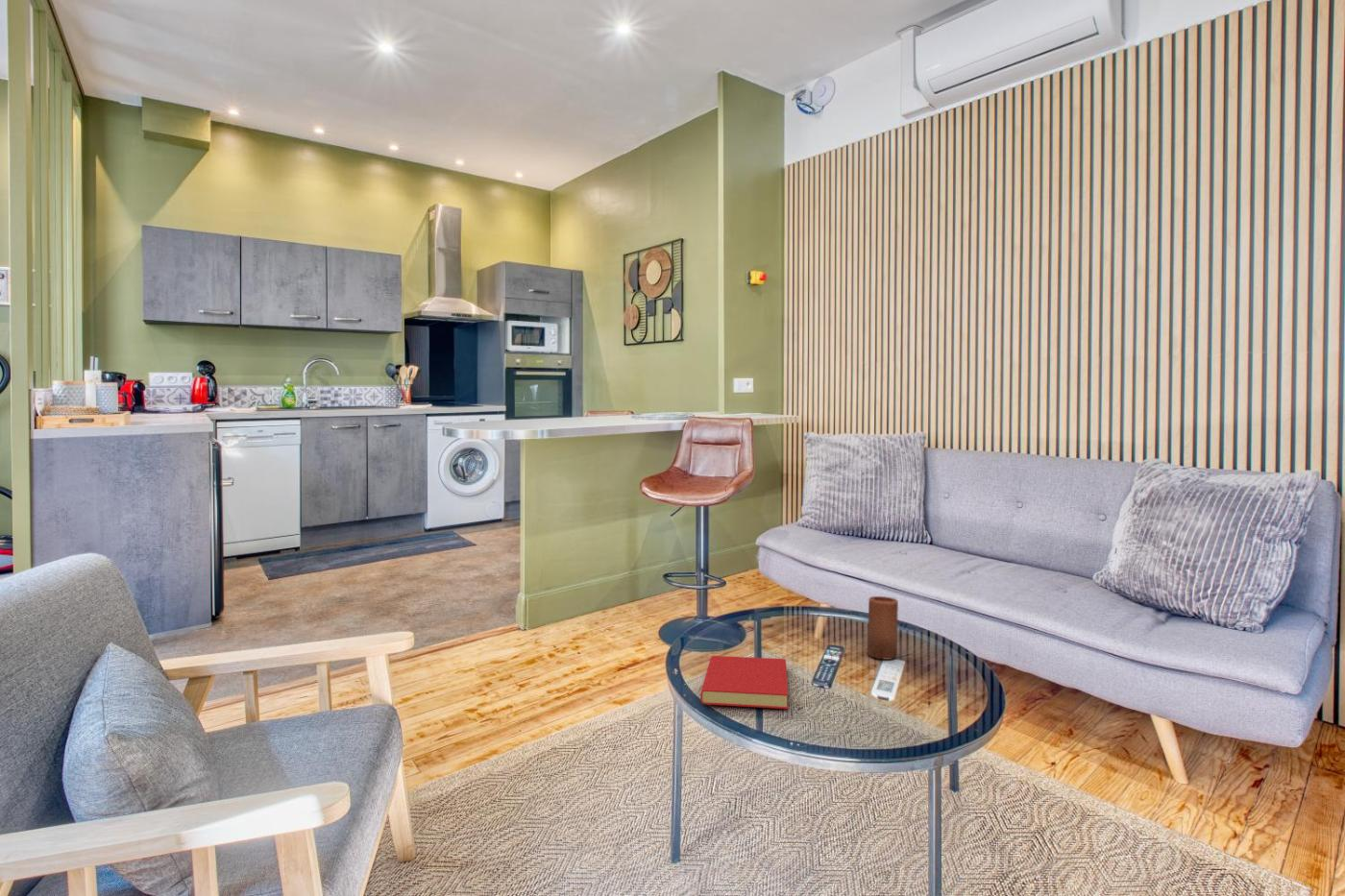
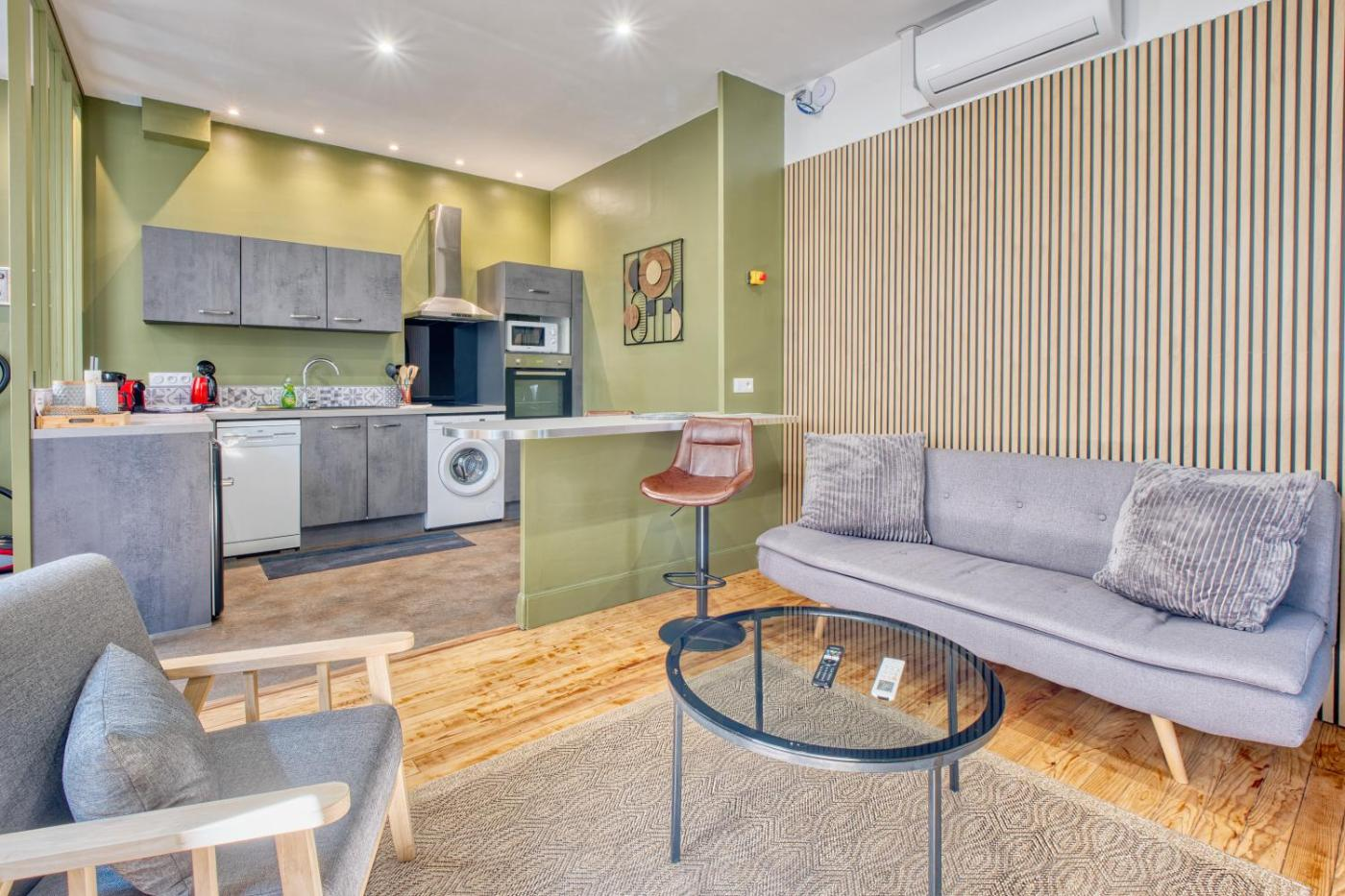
- book [699,655,789,710]
- candle [866,595,899,661]
